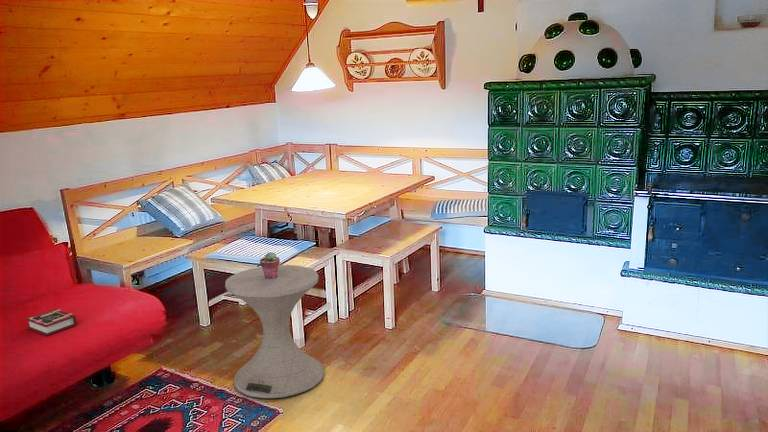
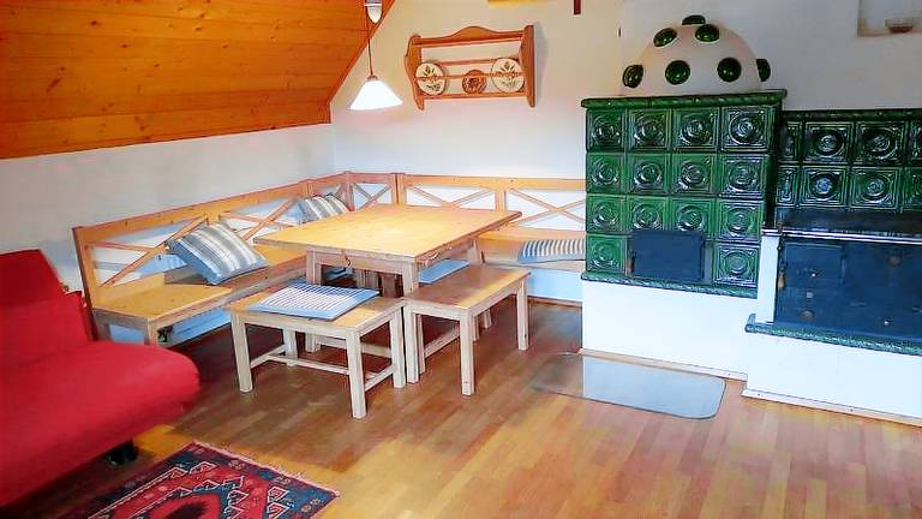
- potted succulent [259,251,281,279]
- side table [224,264,325,399]
- book [25,308,78,337]
